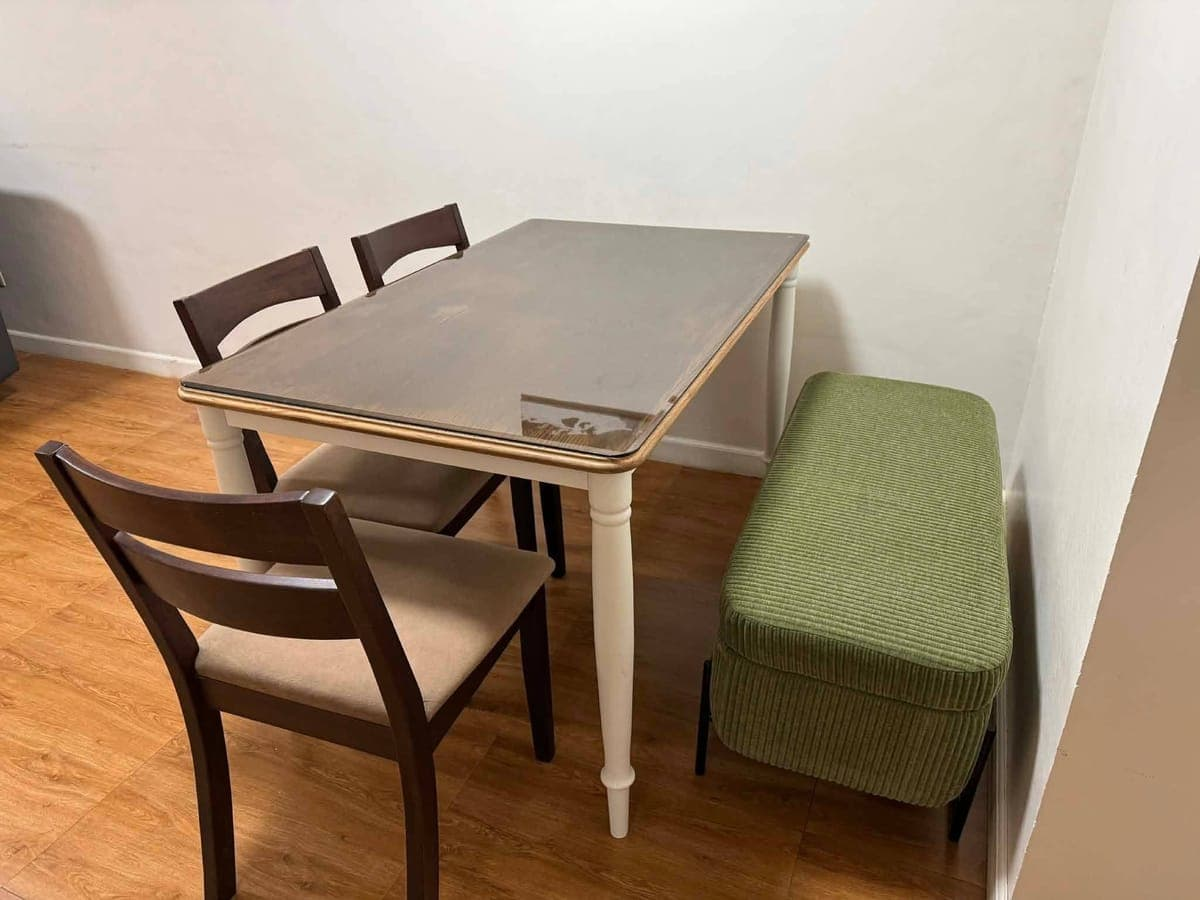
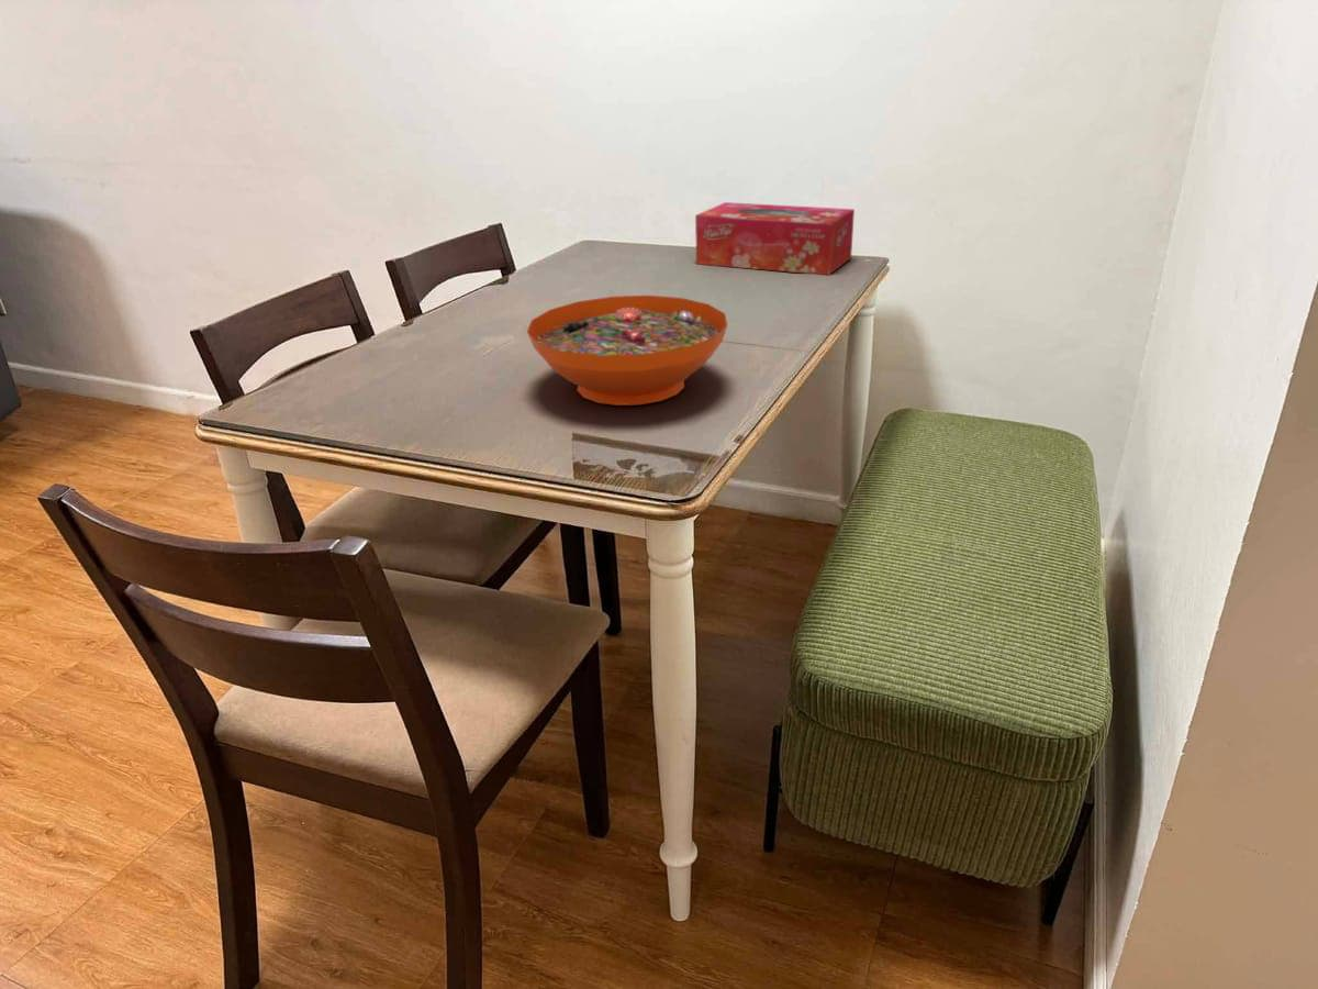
+ tissue box [694,201,856,276]
+ decorative bowl [526,295,728,407]
